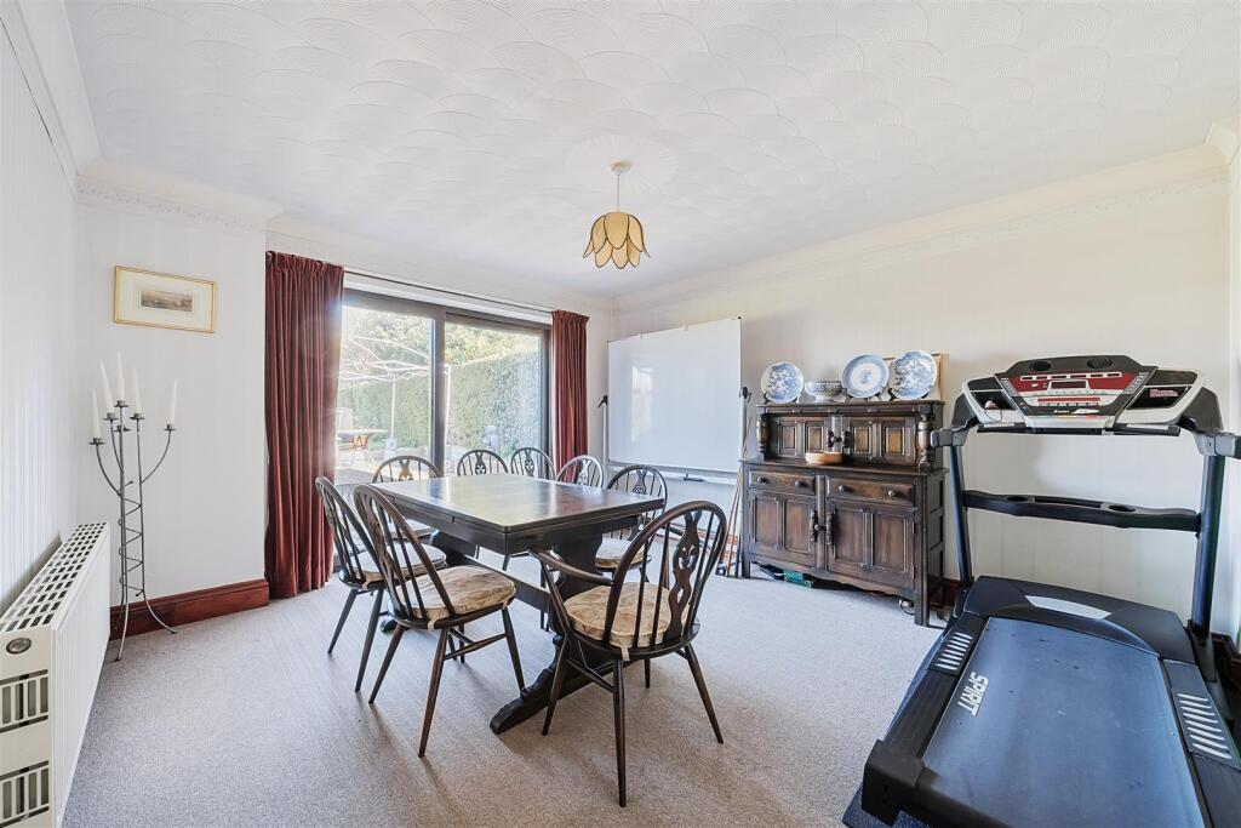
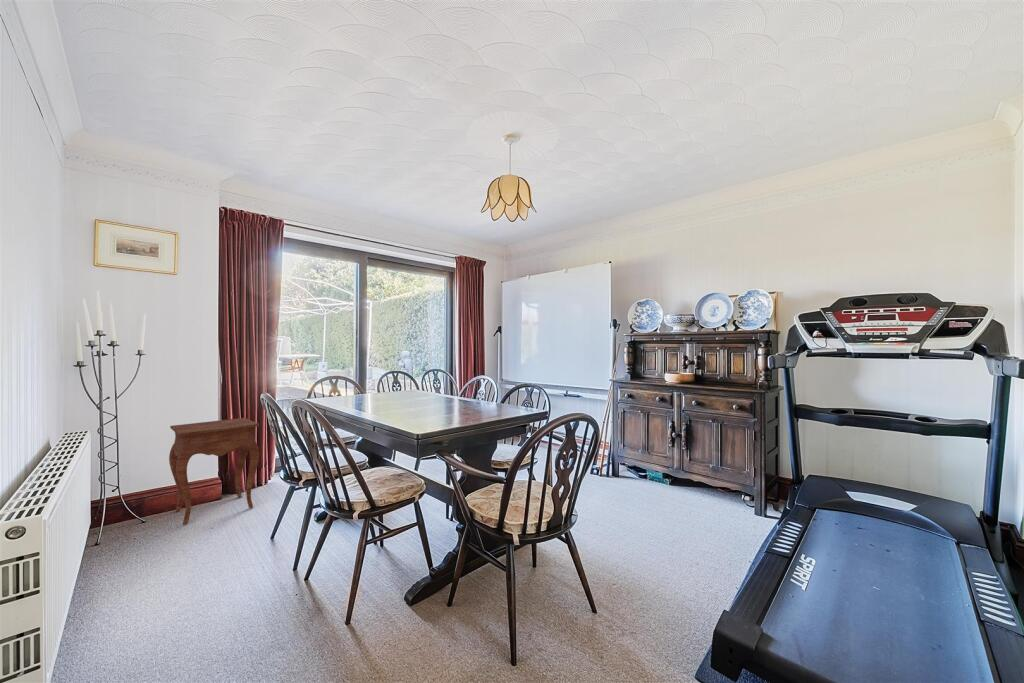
+ side table [168,417,260,526]
